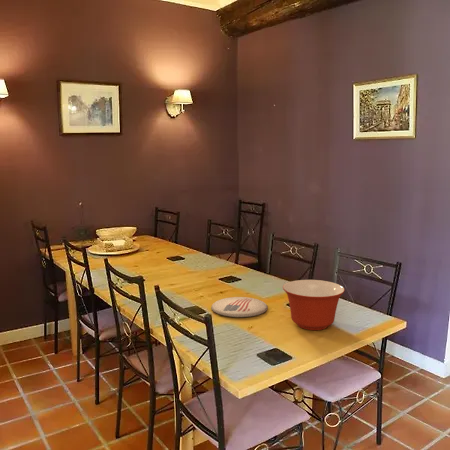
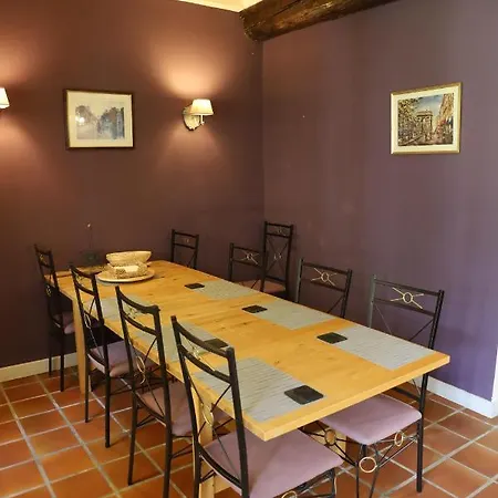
- mixing bowl [282,279,346,331]
- plate [210,296,269,318]
